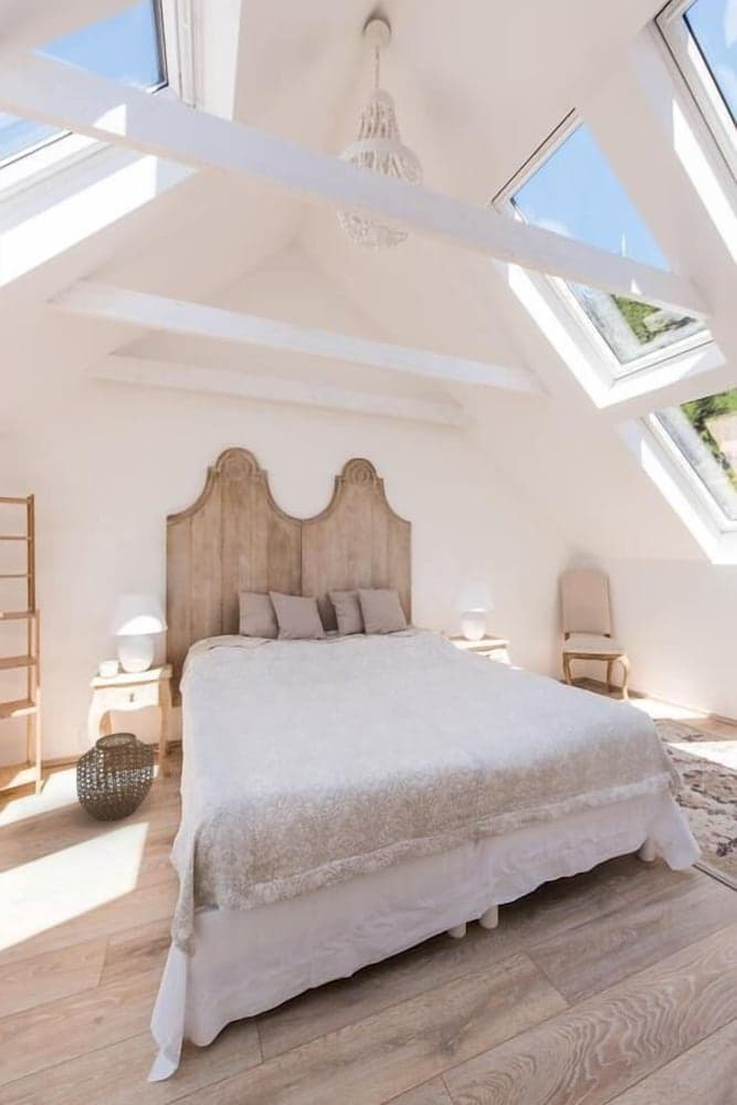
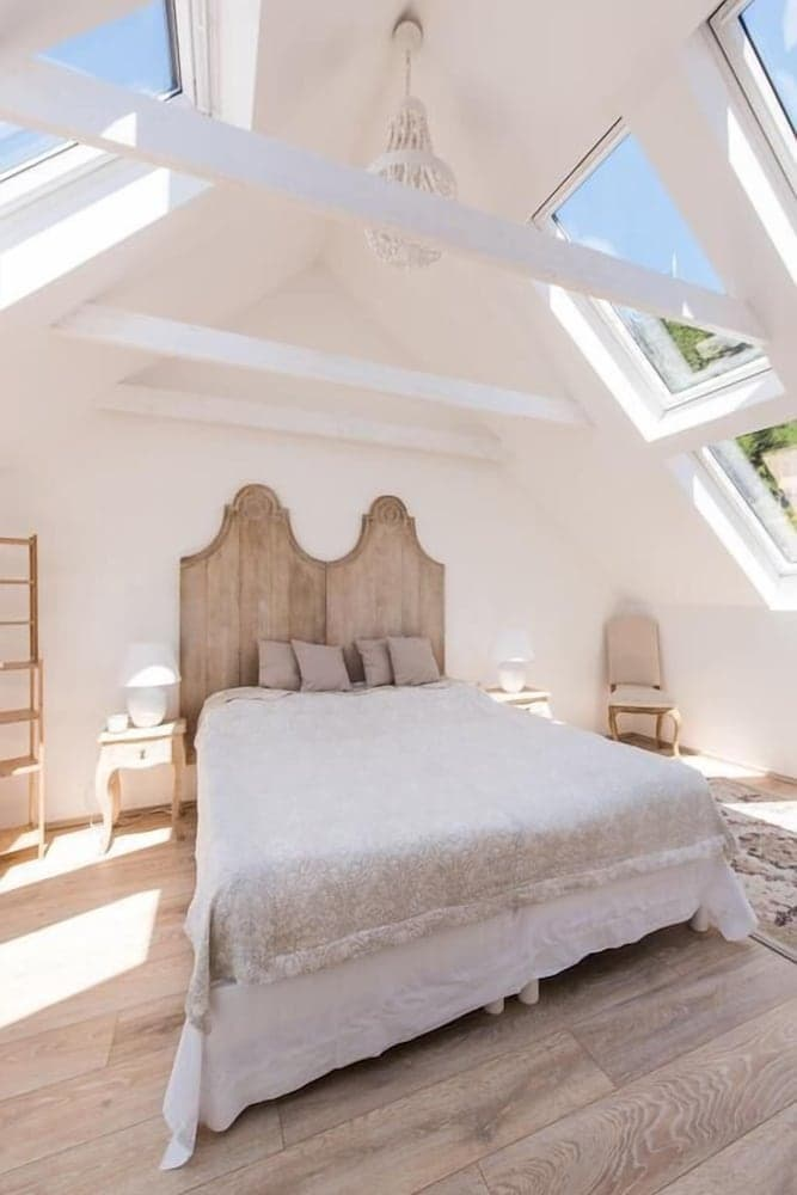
- woven basket [75,732,155,821]
